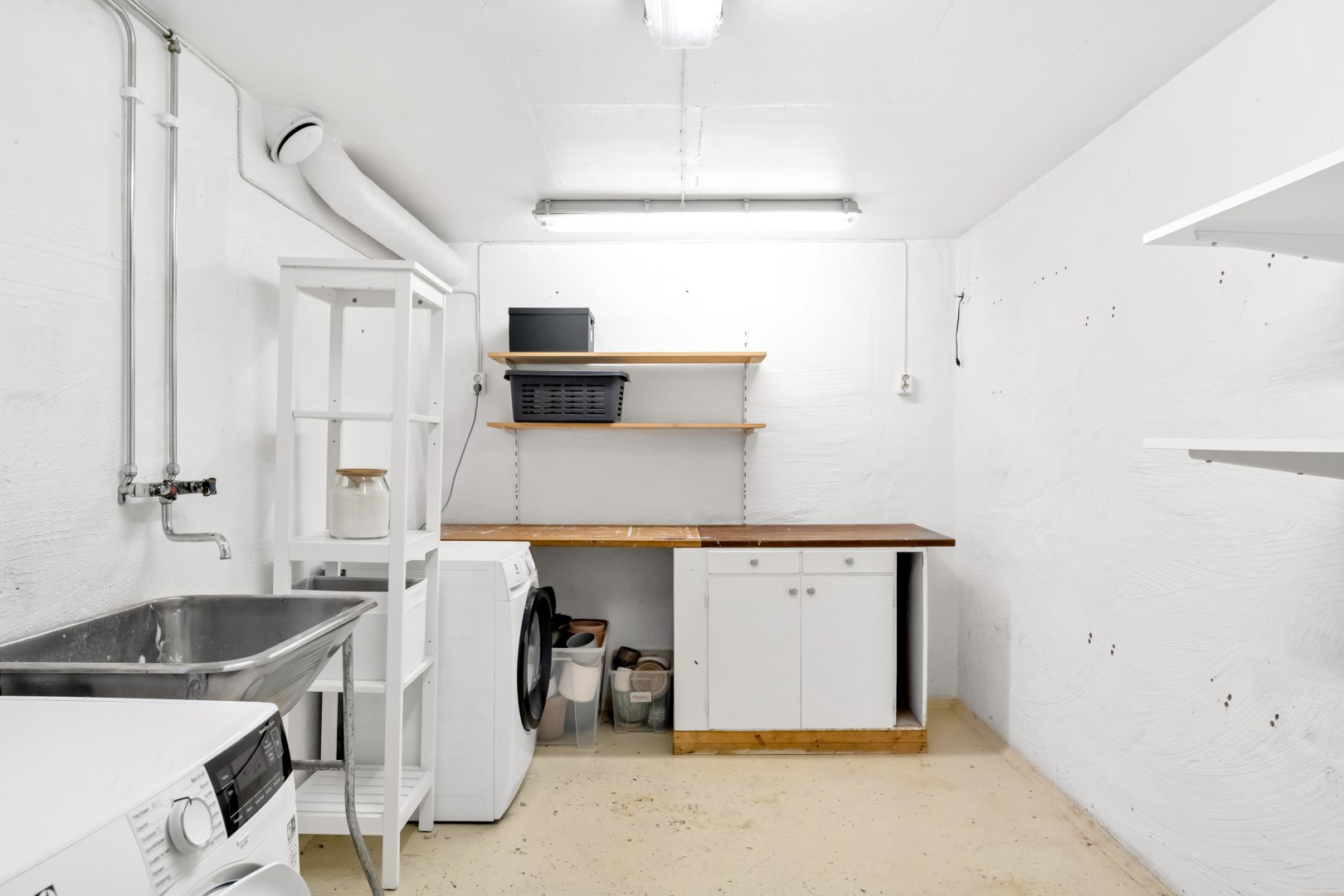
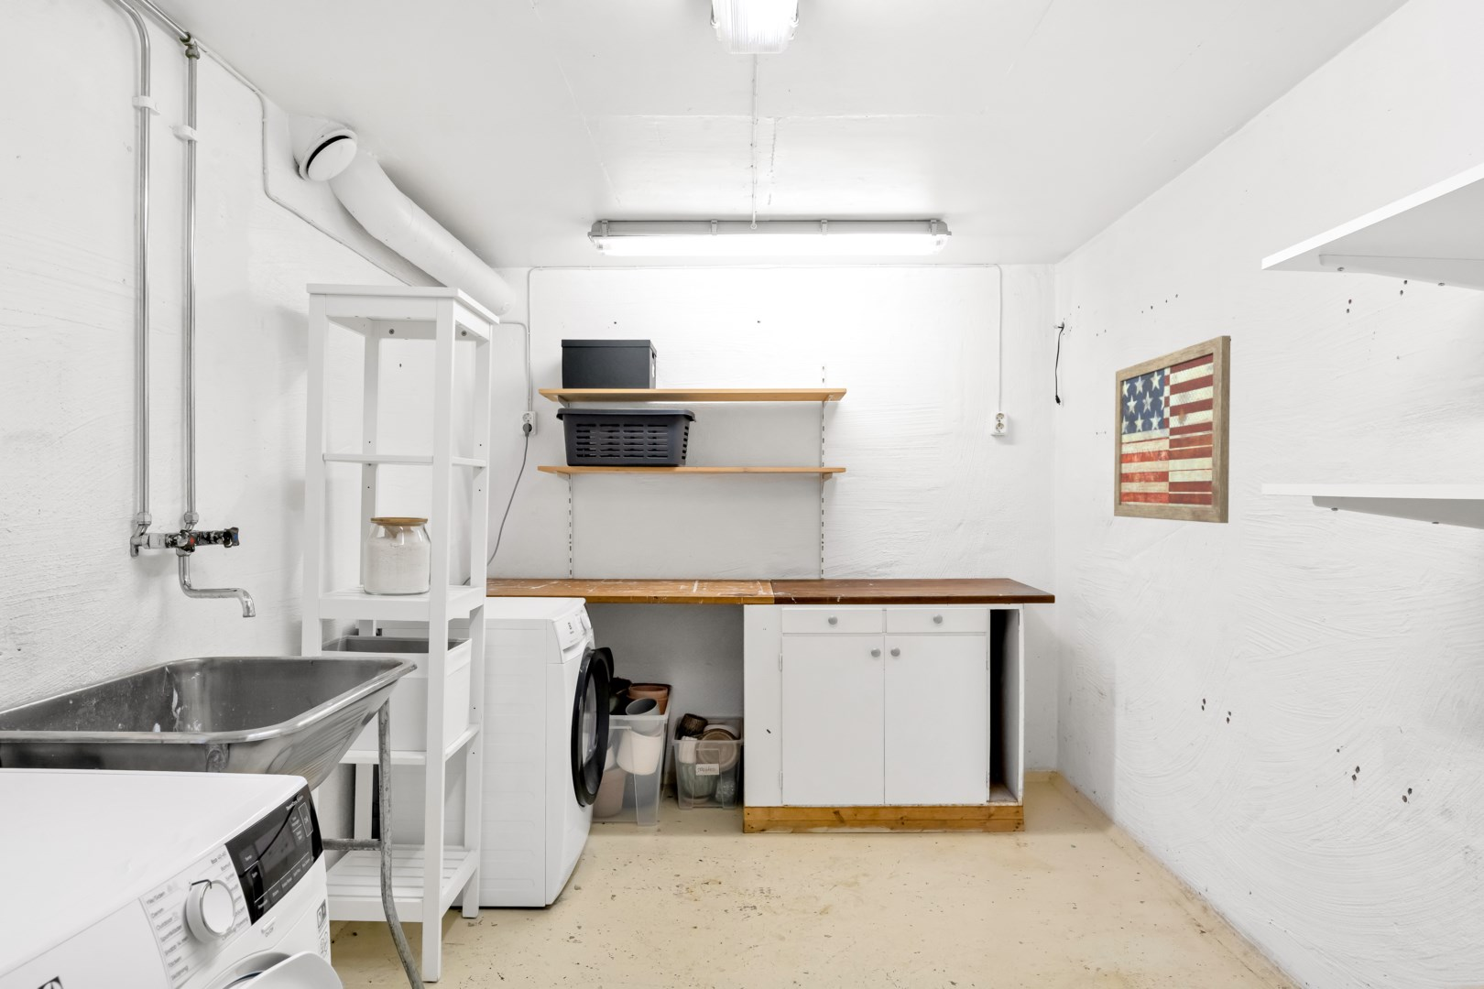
+ wall art [1113,336,1231,524]
